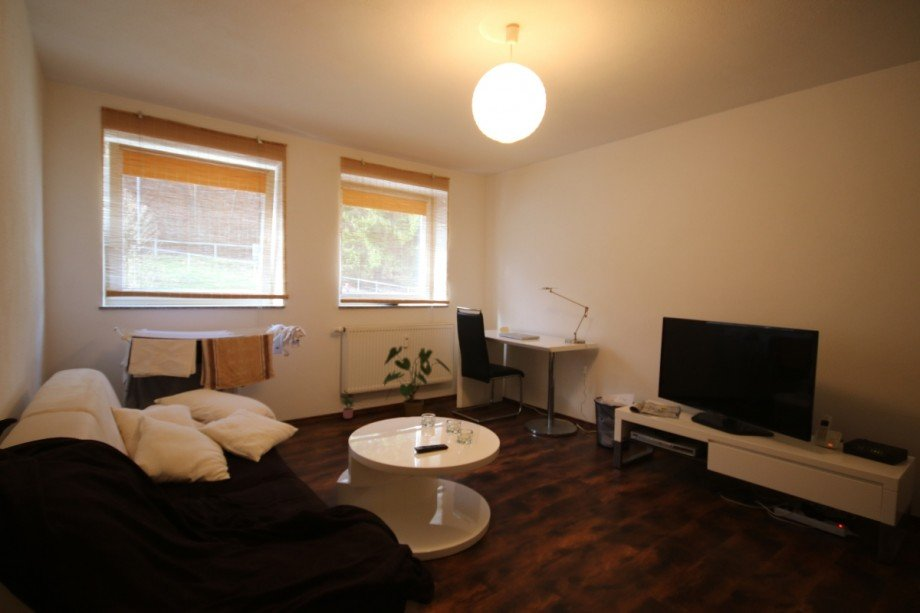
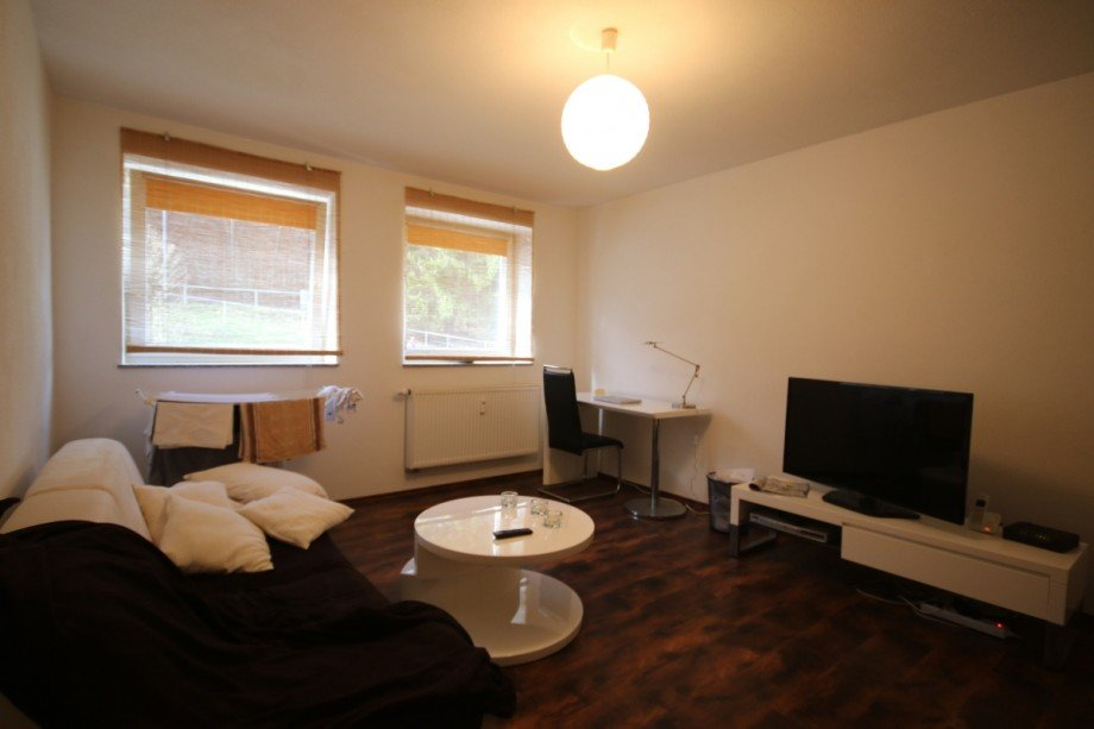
- house plant [382,345,452,418]
- potted plant [341,389,362,420]
